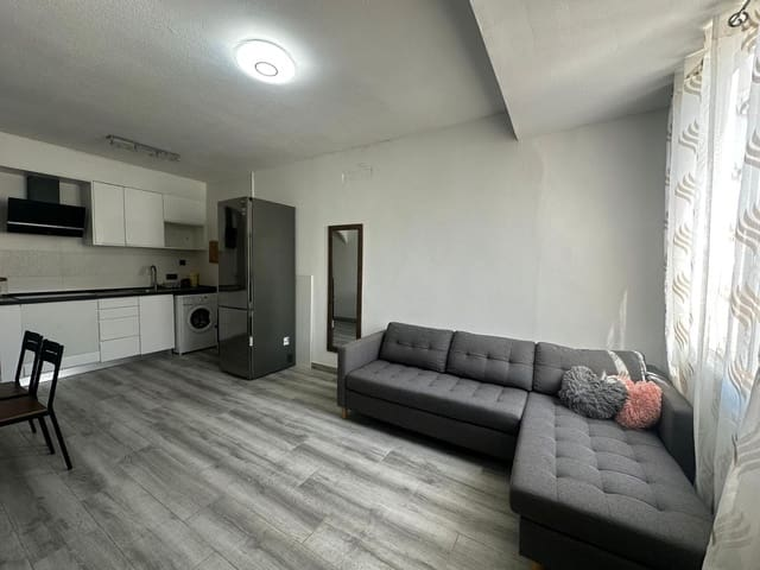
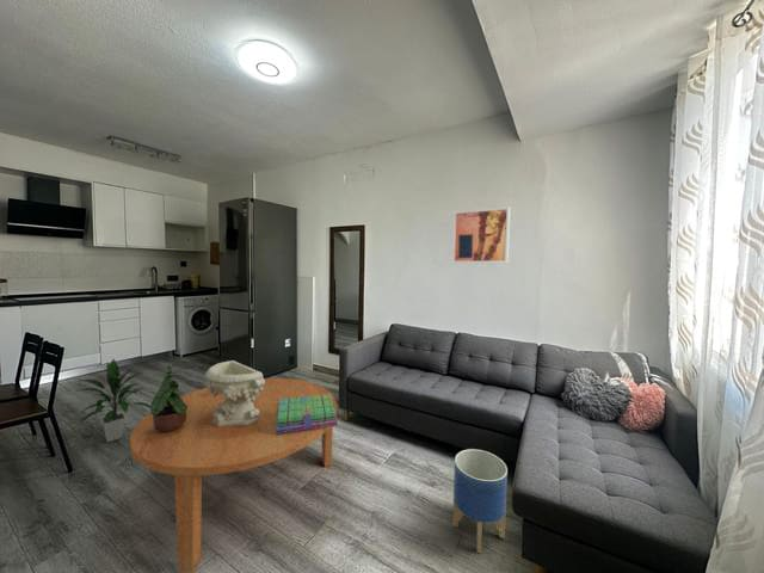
+ potted plant [149,365,187,433]
+ indoor plant [72,358,150,443]
+ wall art [451,205,511,265]
+ planter [451,448,509,554]
+ coffee table [129,377,338,573]
+ stack of books [276,395,339,435]
+ decorative bowl [204,359,265,426]
